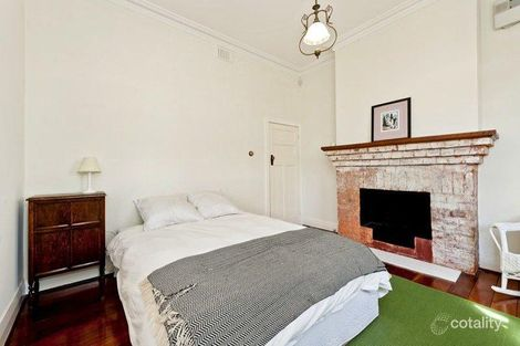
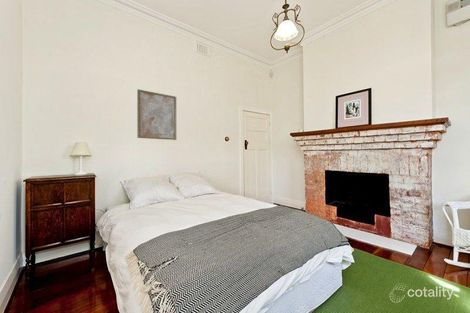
+ wall art [136,88,177,141]
